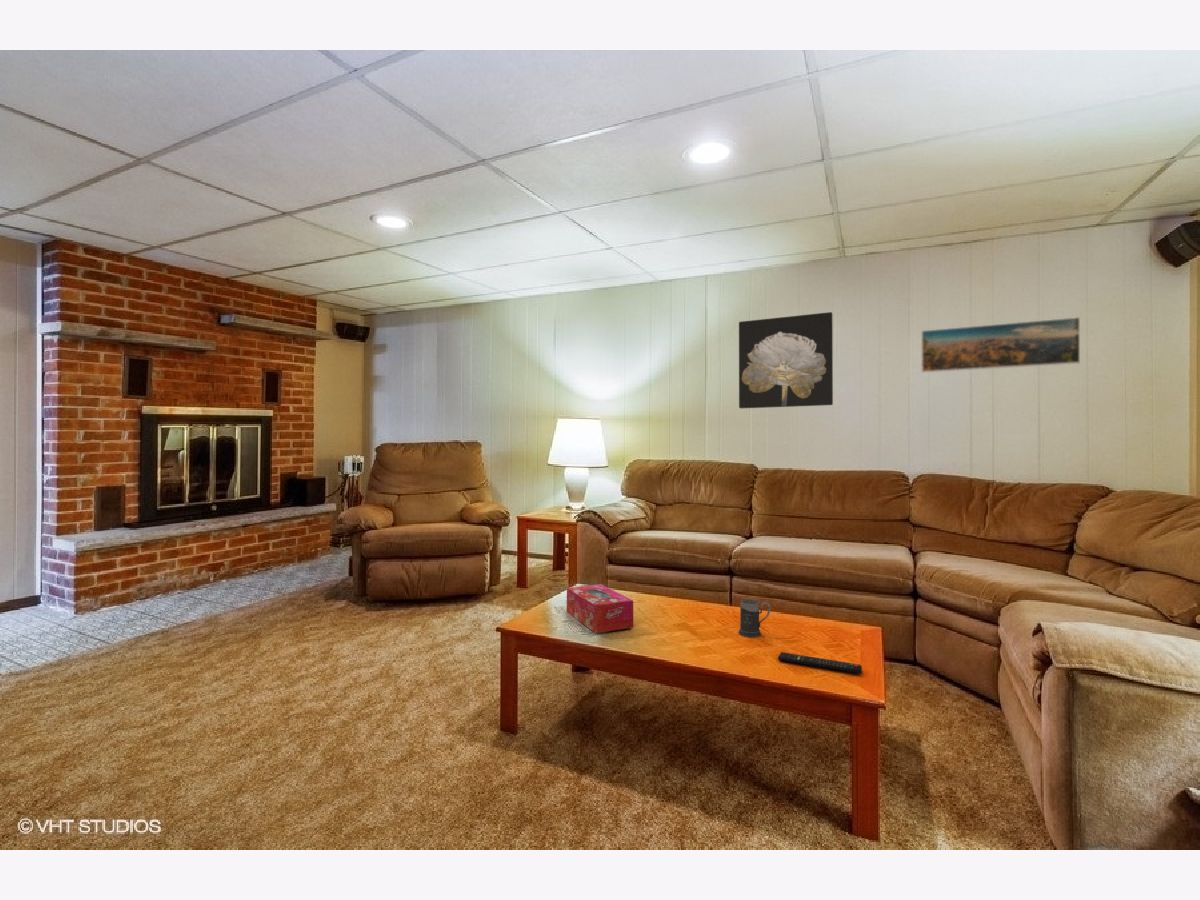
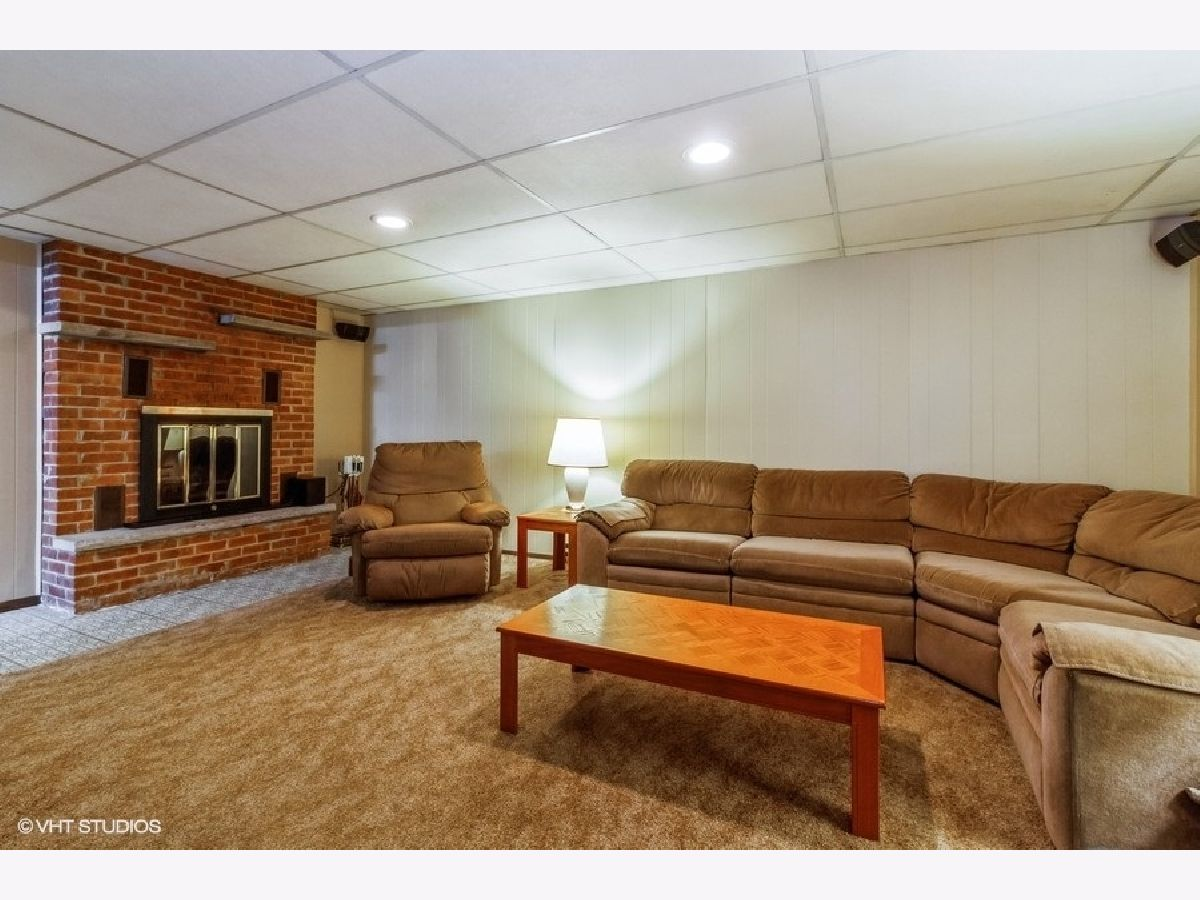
- wall art [738,311,834,409]
- tissue box [566,583,634,634]
- remote control [777,651,863,674]
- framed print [920,316,1081,374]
- mug [737,598,772,638]
